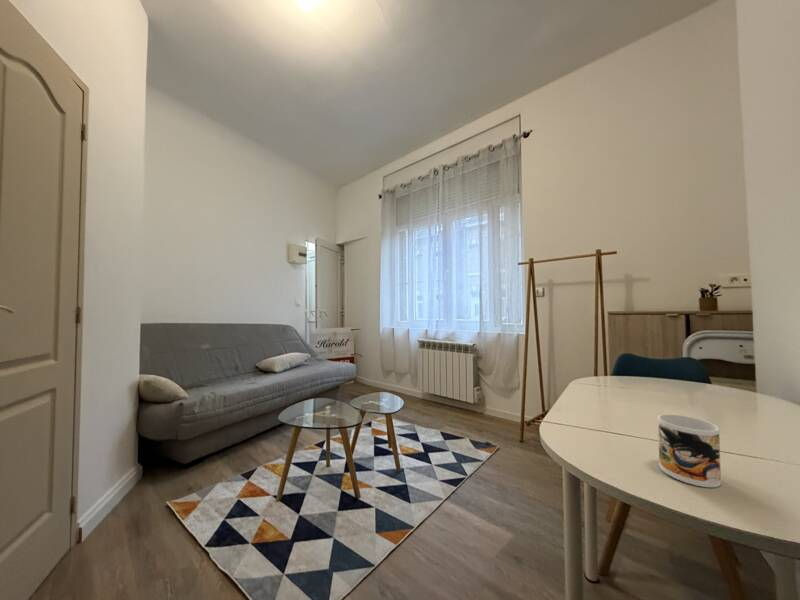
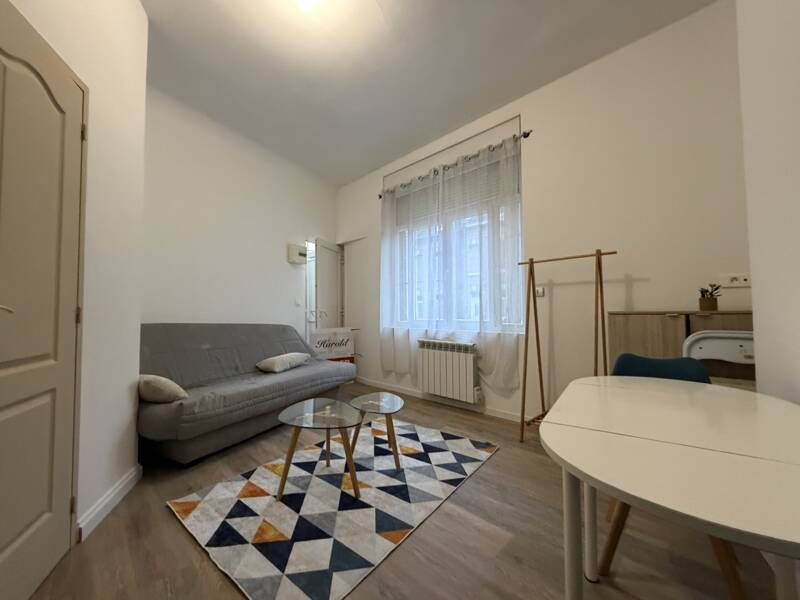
- mug [657,413,722,488]
